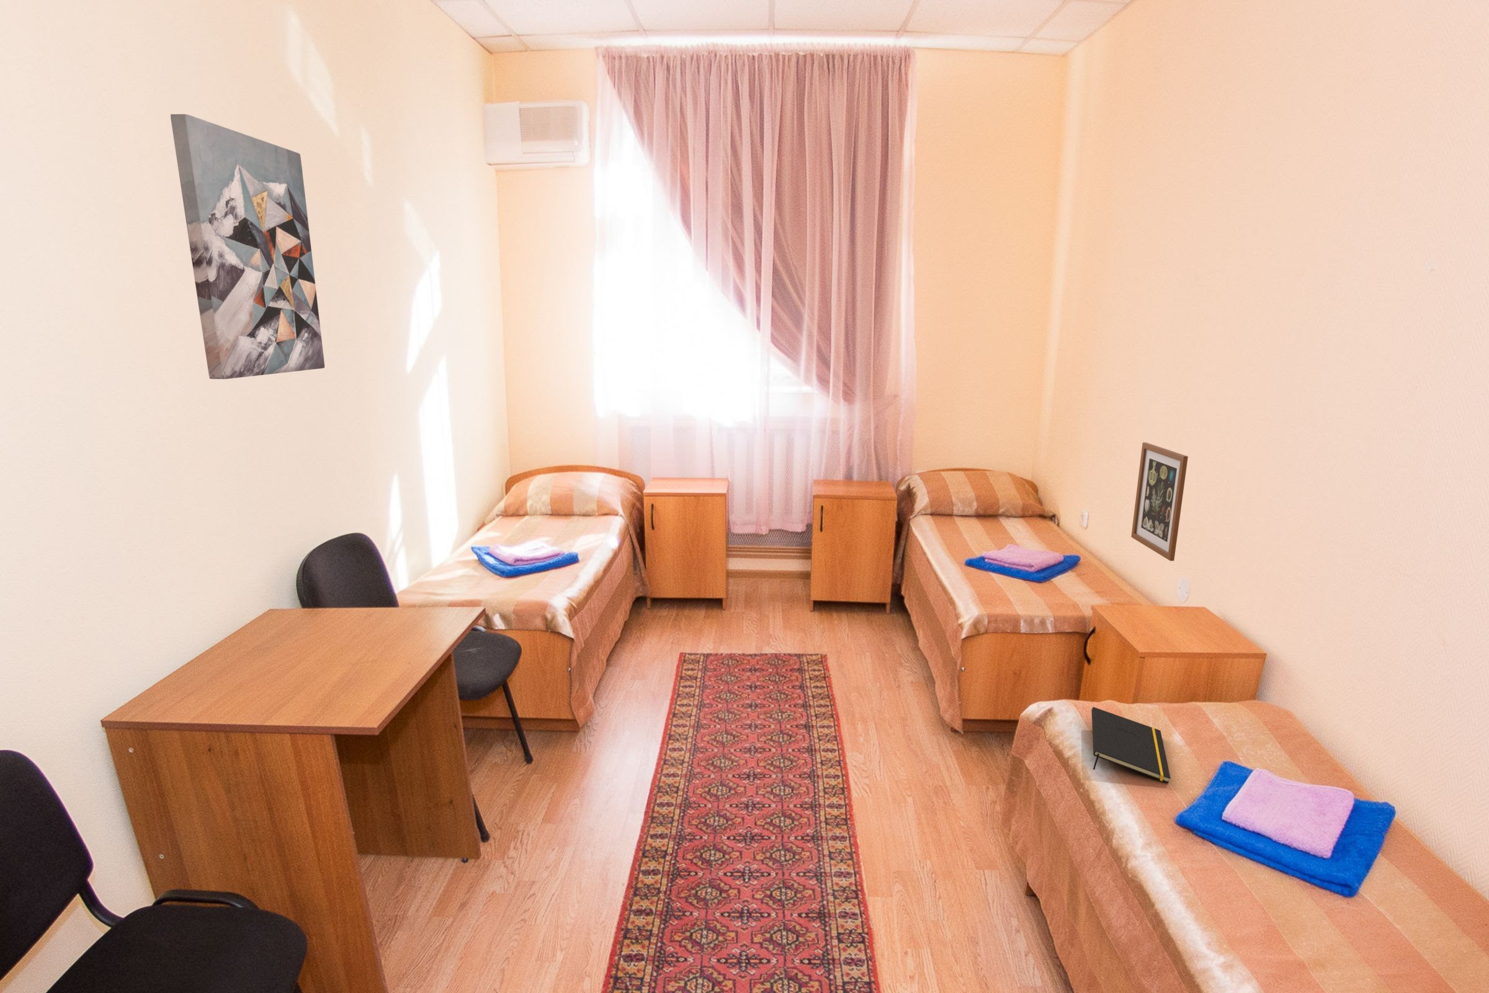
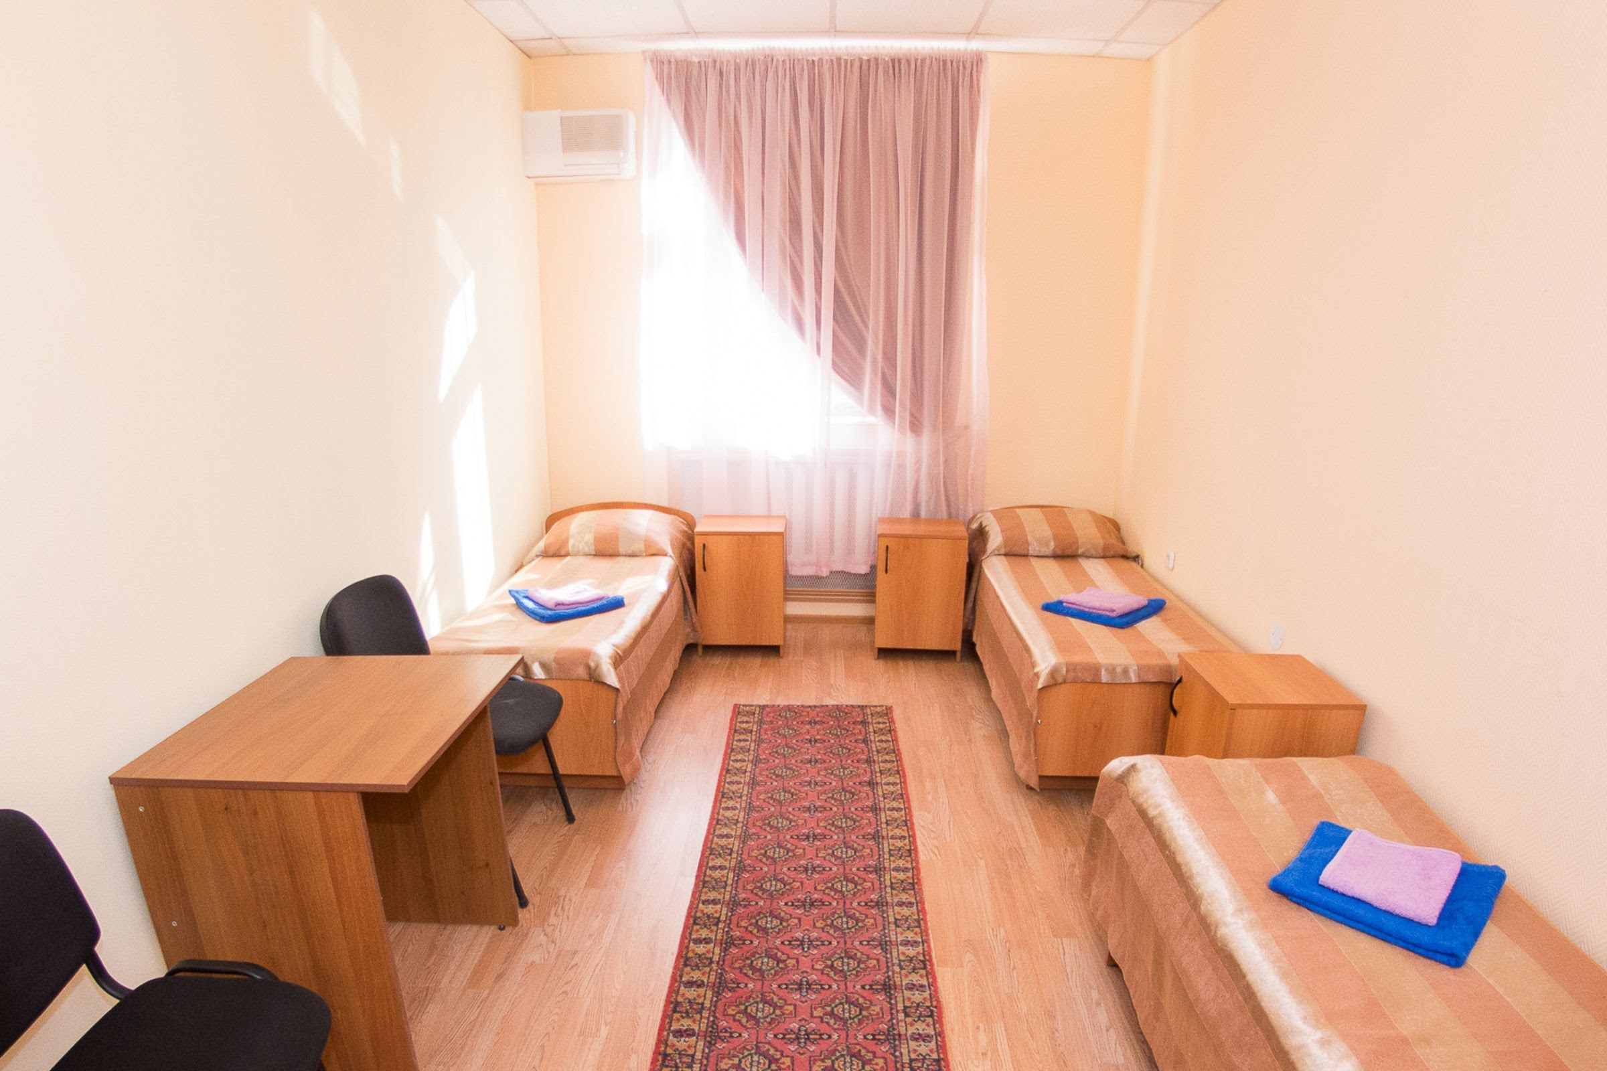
- notepad [1090,706,1171,784]
- wall art [170,113,325,380]
- wall art [1130,442,1189,562]
